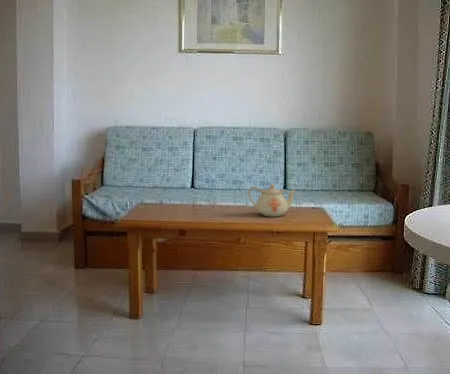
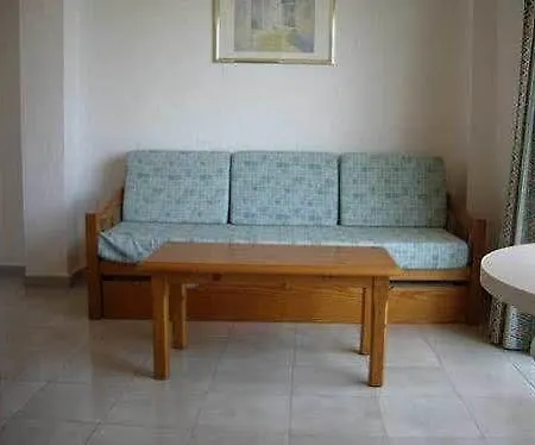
- teapot [247,182,297,218]
